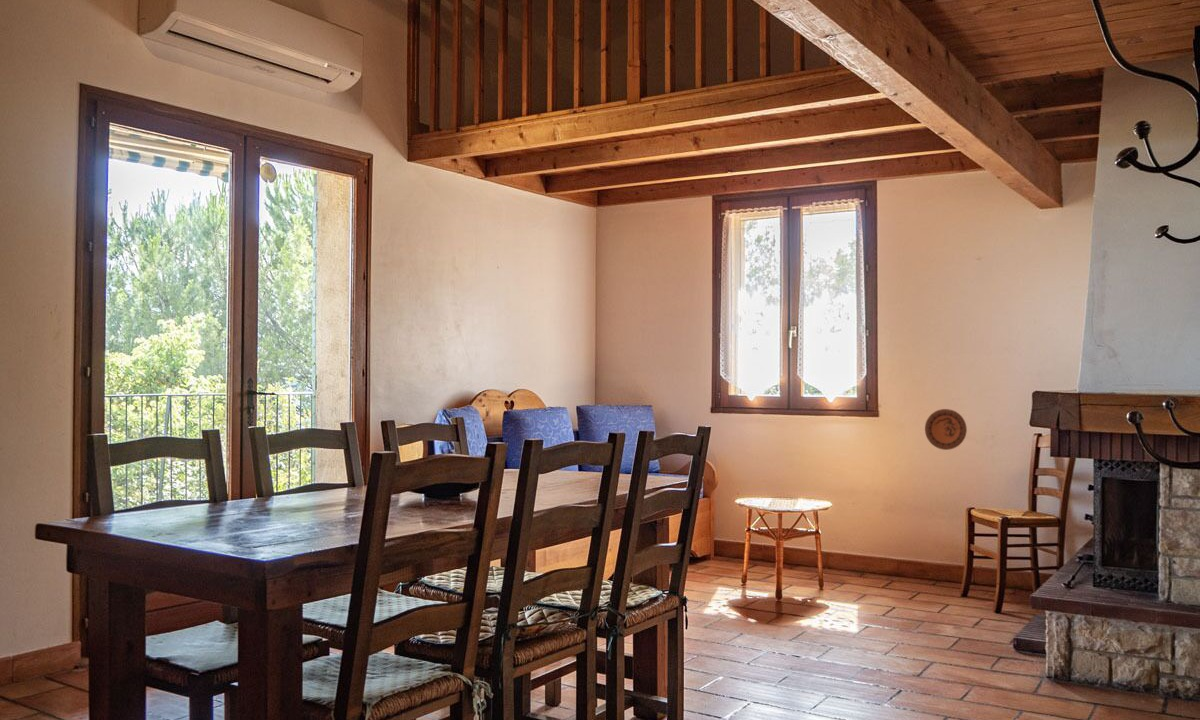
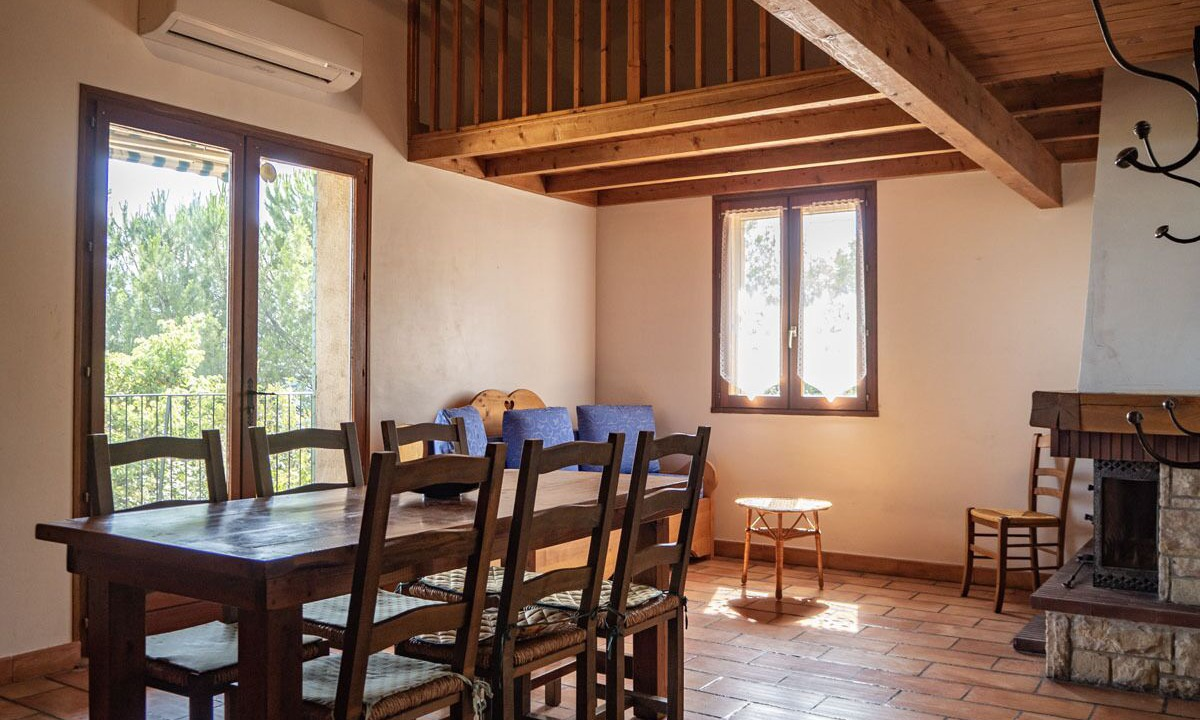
- decorative plate [924,408,968,451]
